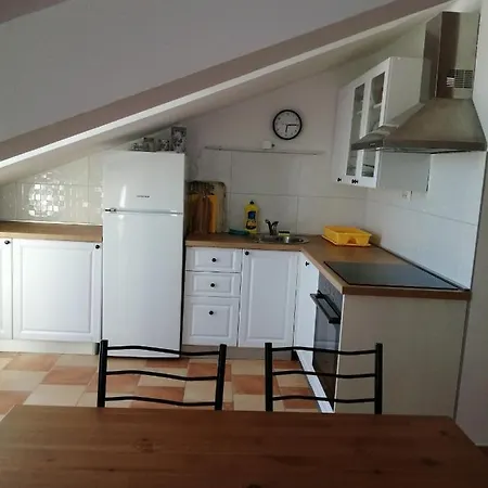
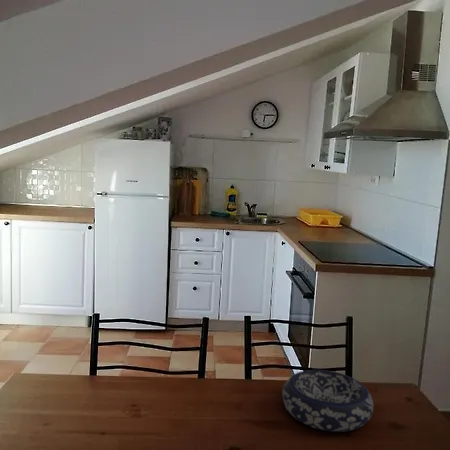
+ decorative bowl [281,369,374,433]
